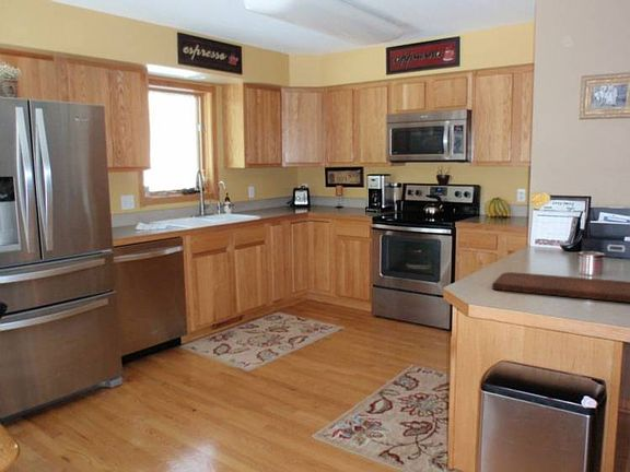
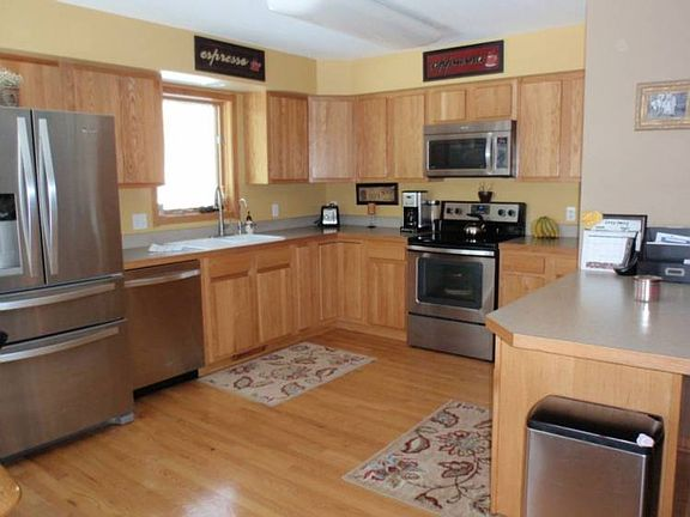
- cutting board [491,271,630,304]
